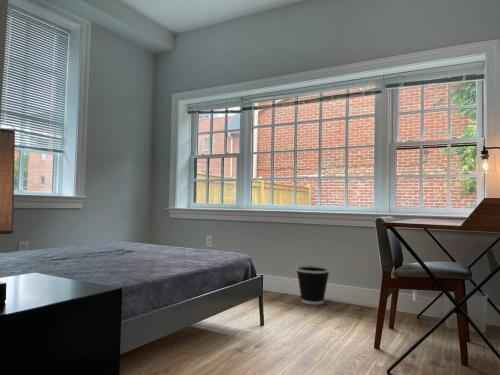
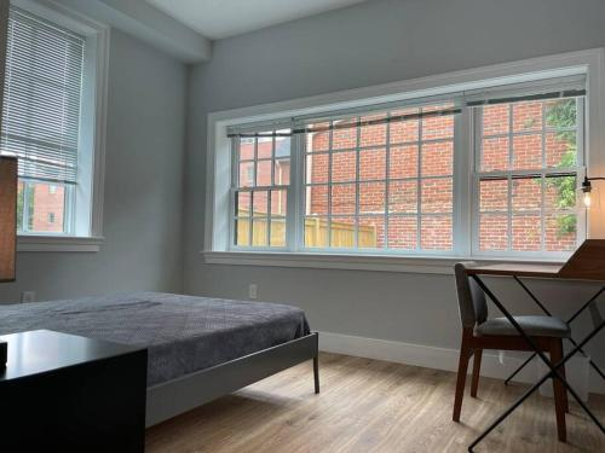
- wastebasket [295,264,331,305]
